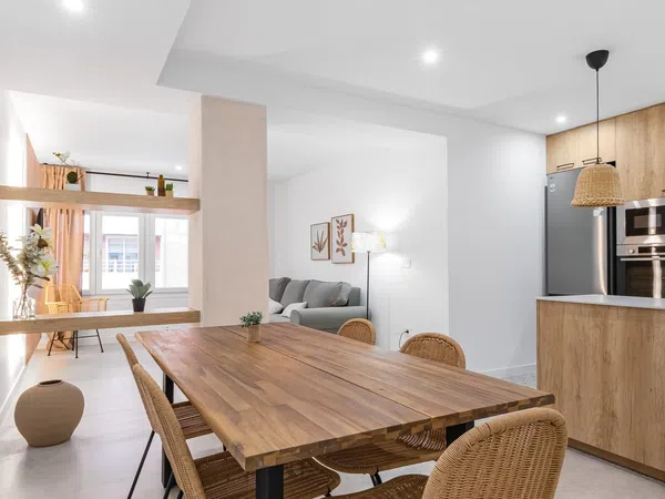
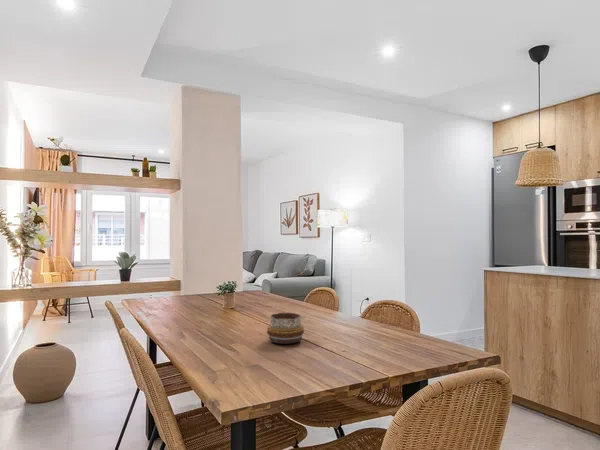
+ decorative bowl [266,312,305,345]
